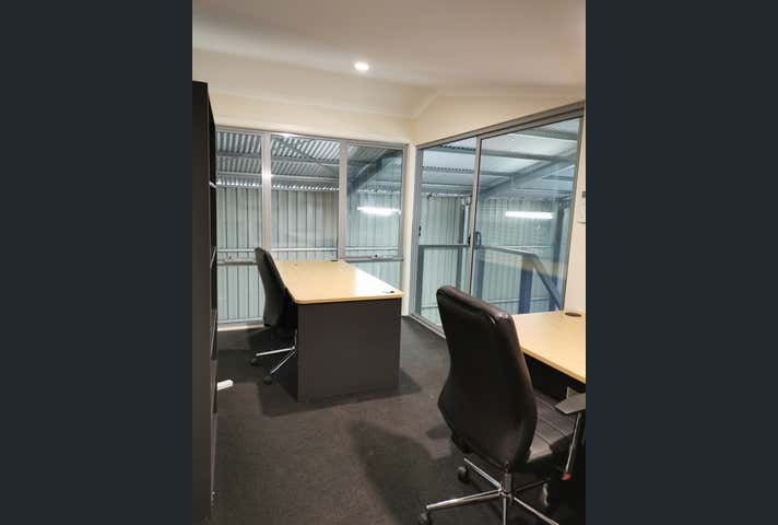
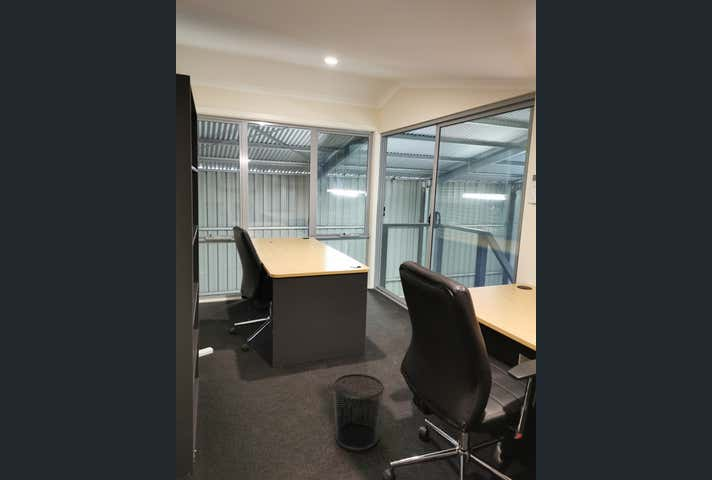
+ waste bin [332,373,385,451]
